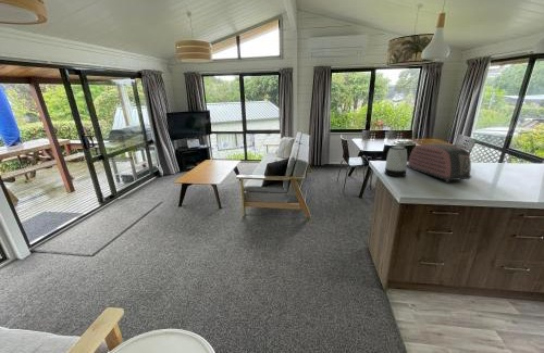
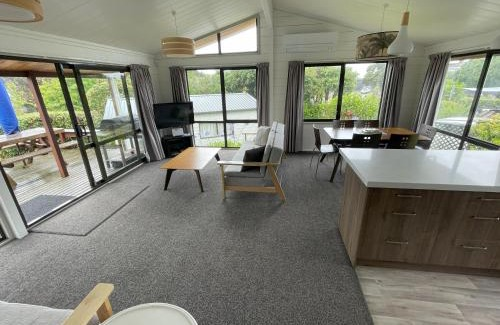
- toaster [407,142,473,182]
- kettle [384,146,408,177]
